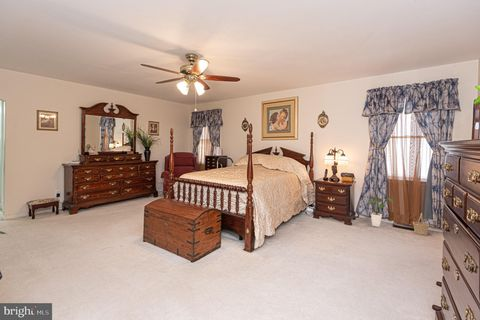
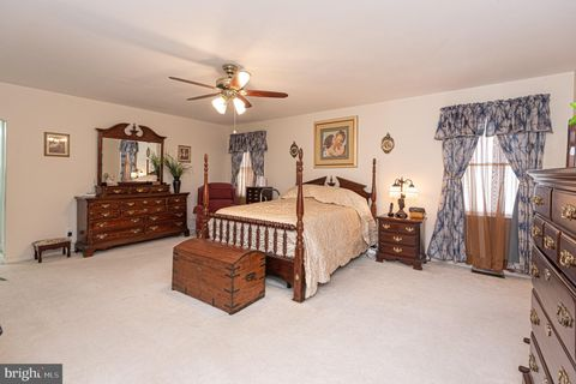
- basket [412,212,430,235]
- house plant [367,196,394,228]
